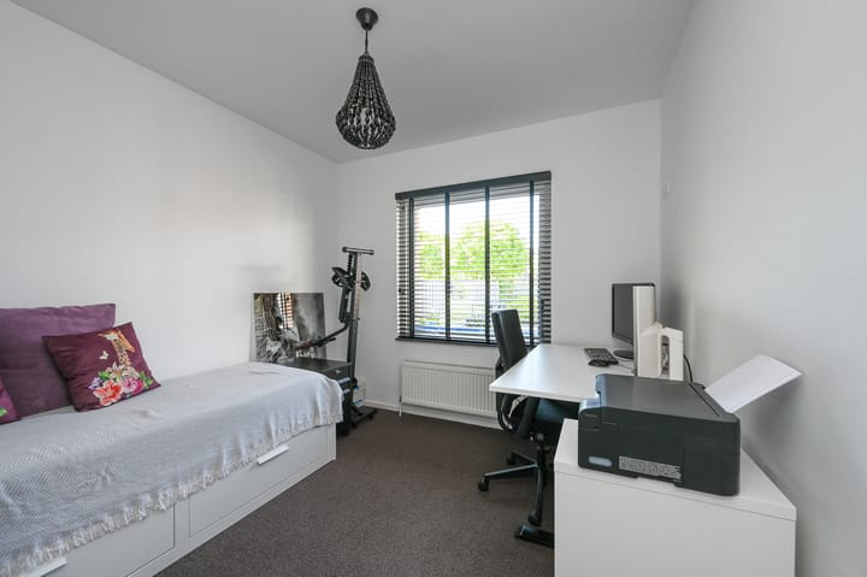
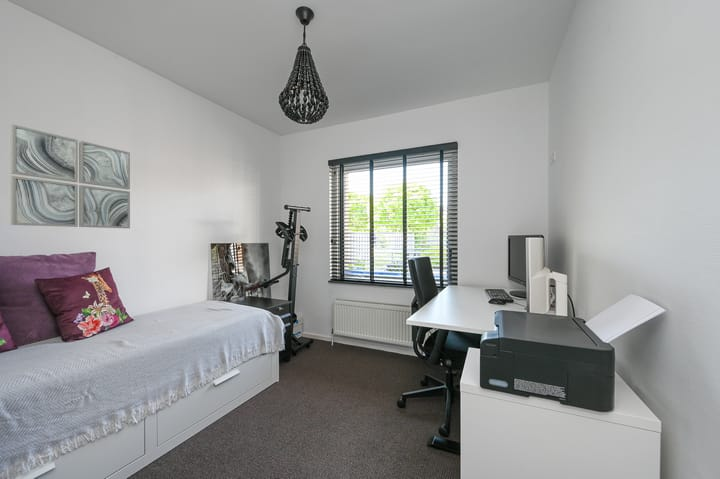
+ wall art [10,123,131,229]
